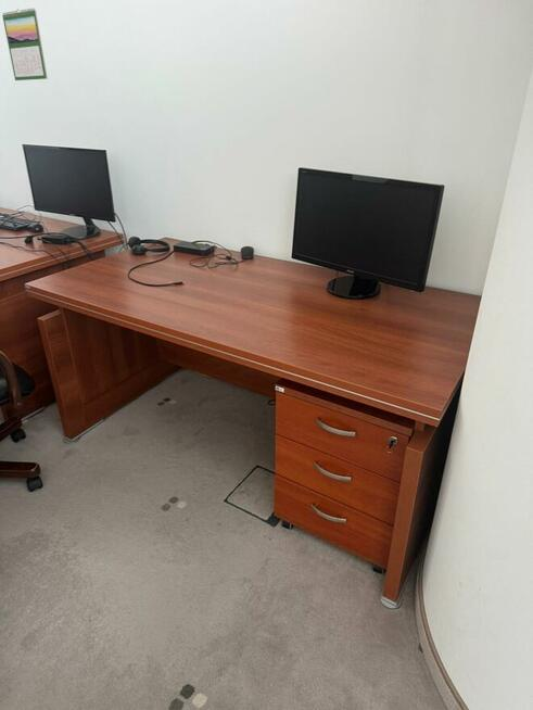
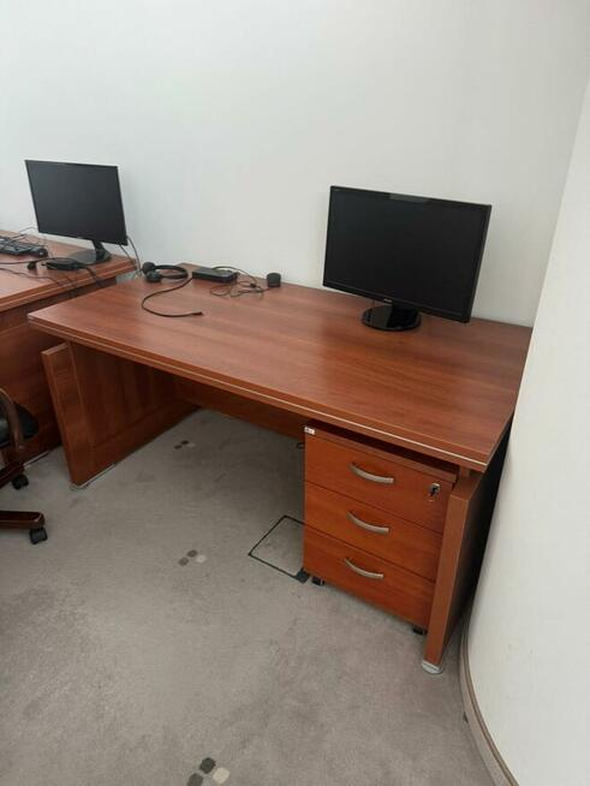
- calendar [1,8,48,81]
